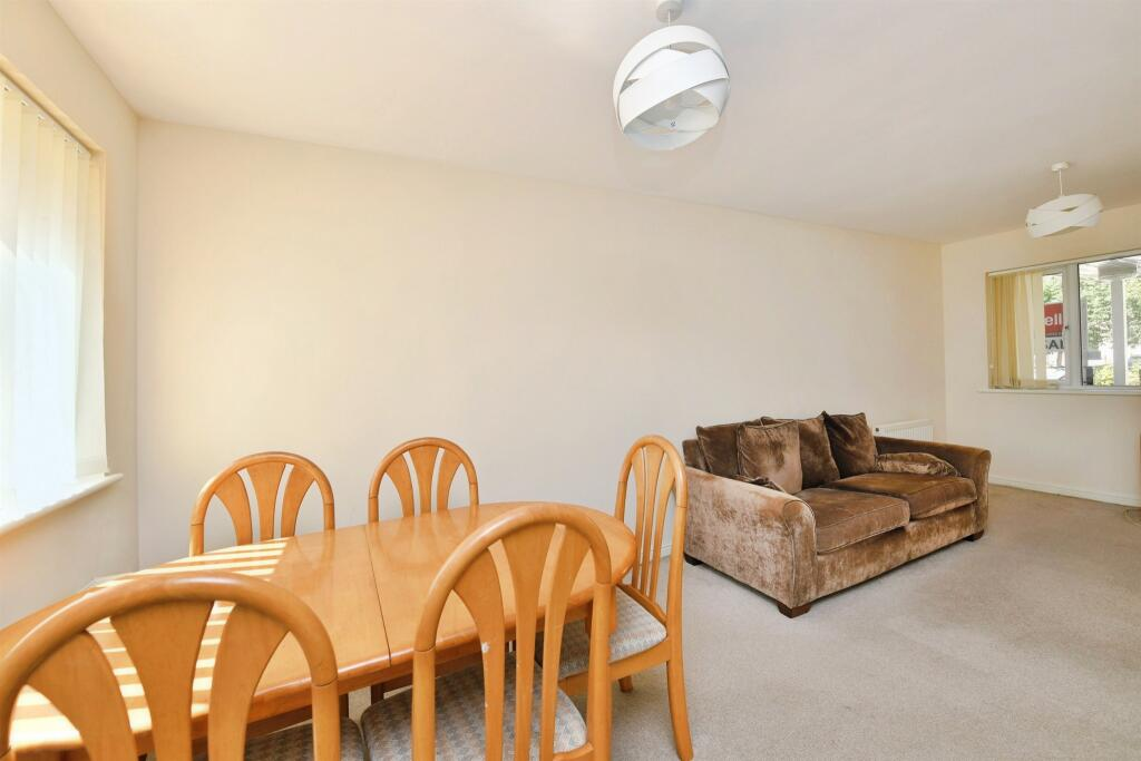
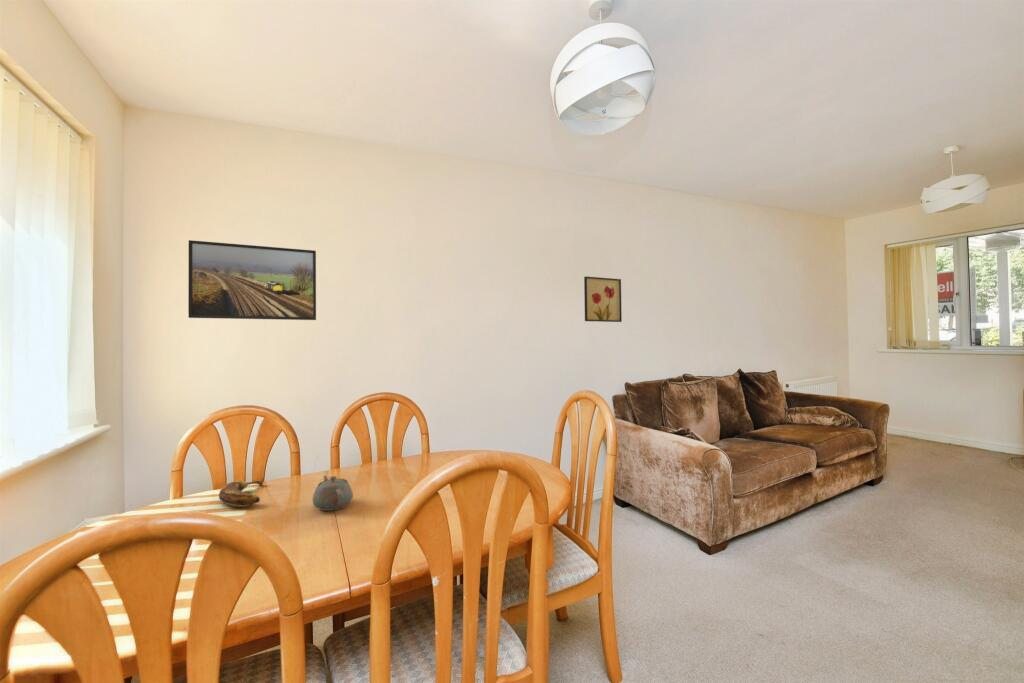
+ wall art [583,275,623,323]
+ banana [218,476,265,508]
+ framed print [187,239,317,321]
+ teapot [312,475,354,512]
